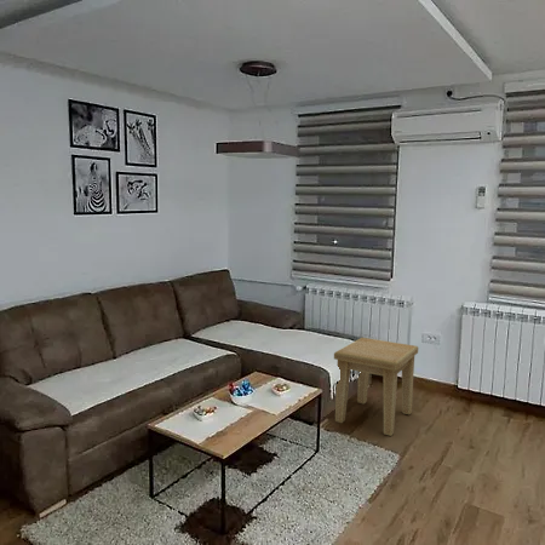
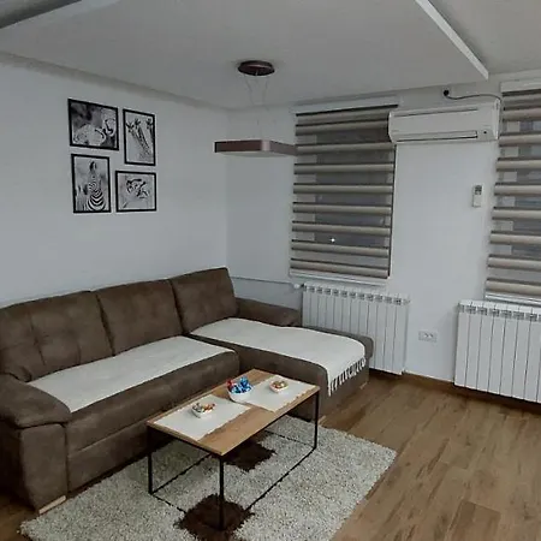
- side table [333,337,419,437]
